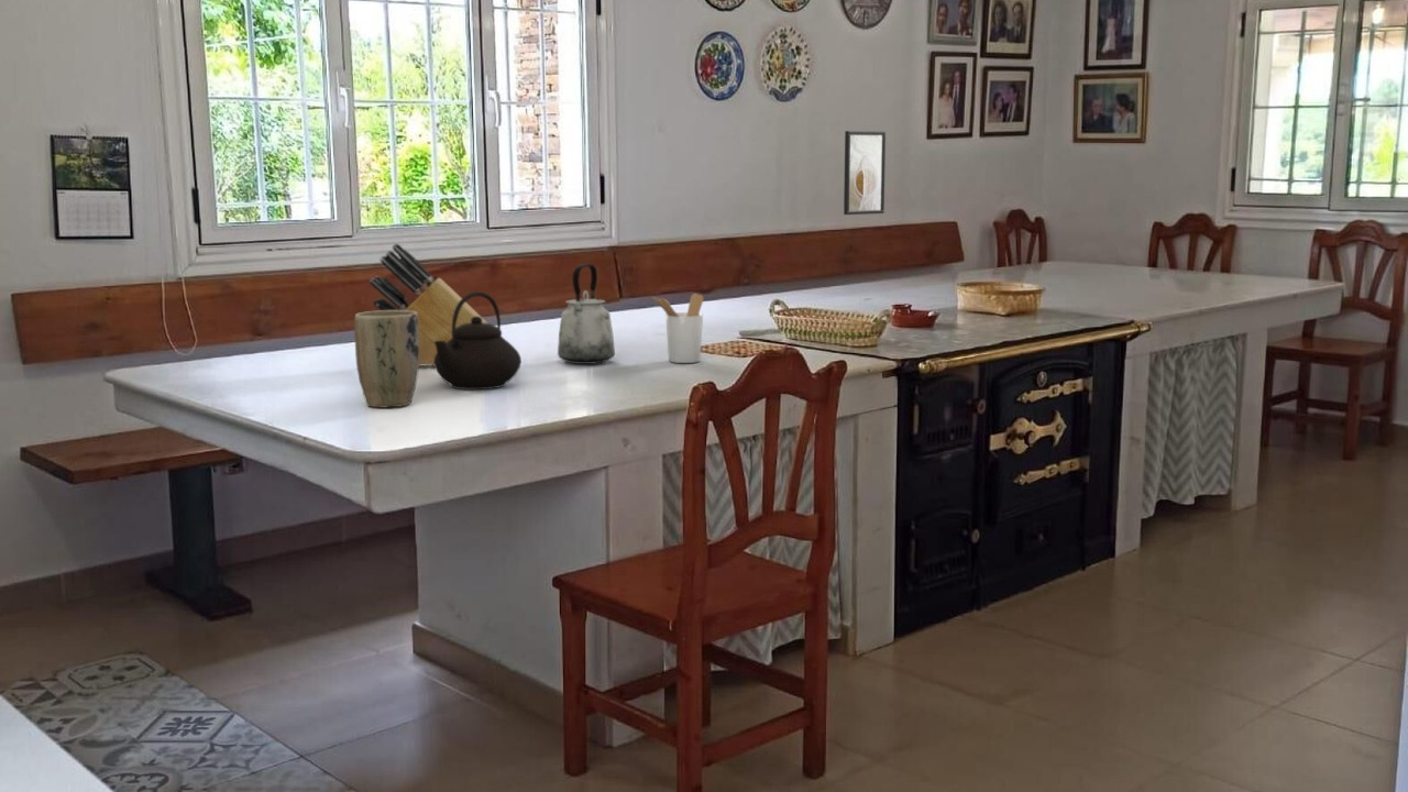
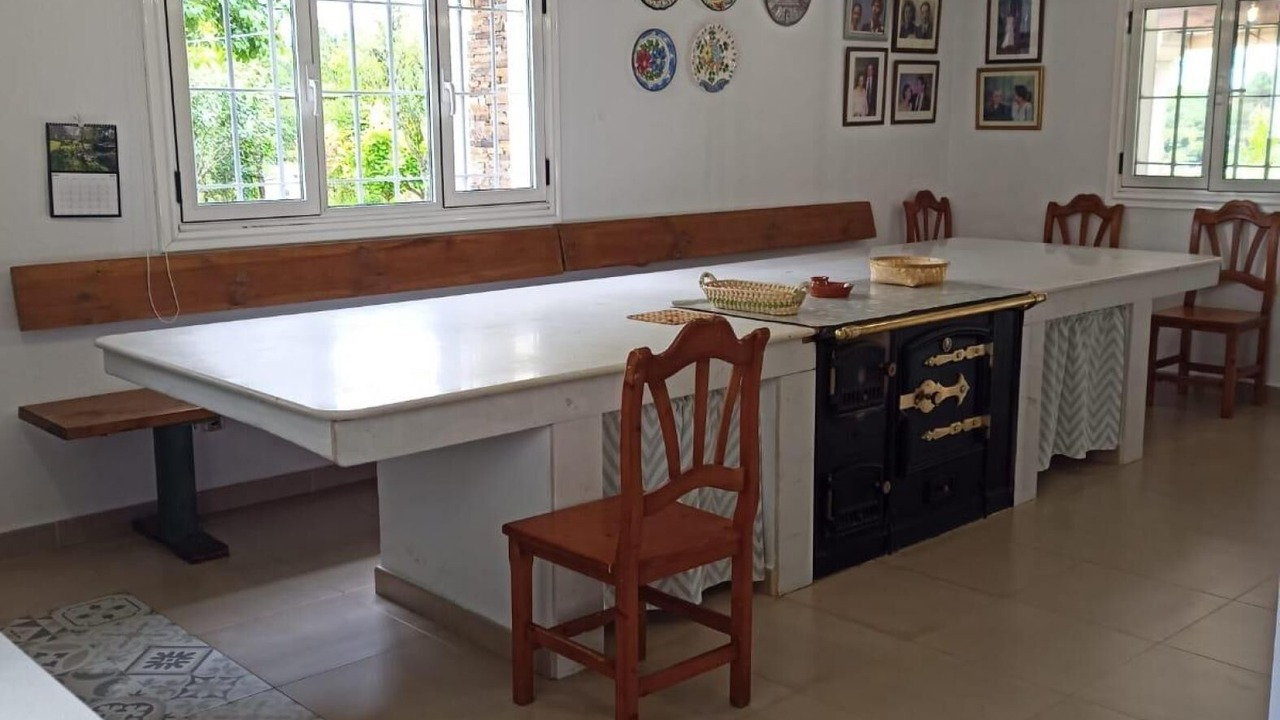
- utensil holder [651,293,705,364]
- kettle [557,263,616,365]
- plant pot [353,309,420,408]
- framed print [843,130,887,216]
- teapot [433,290,522,391]
- knife block [369,242,488,367]
